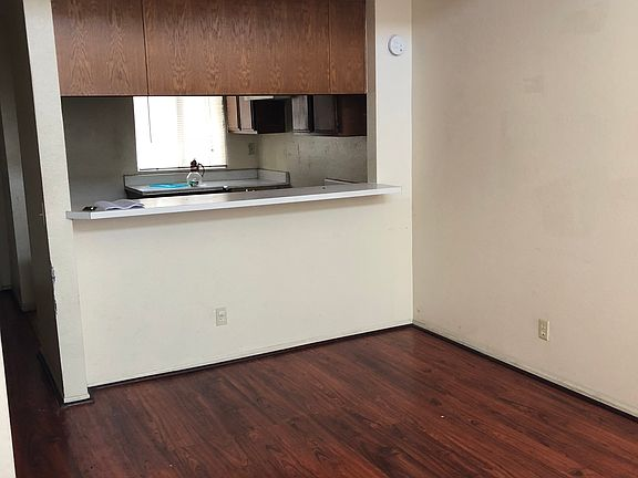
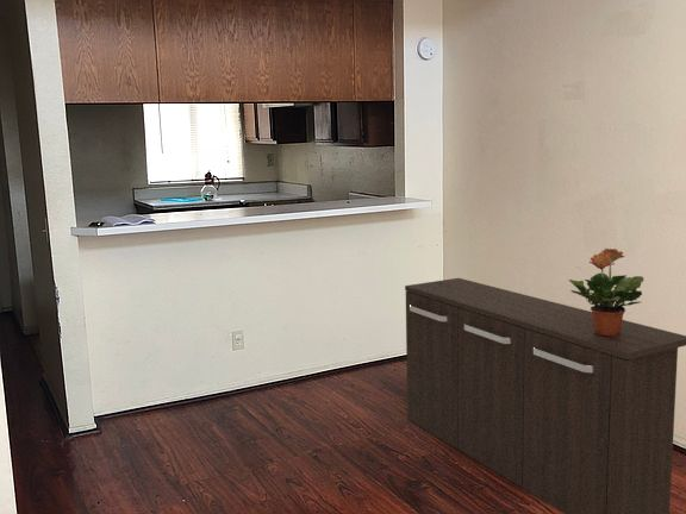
+ storage cabinet [404,277,686,514]
+ potted plant [568,246,644,337]
